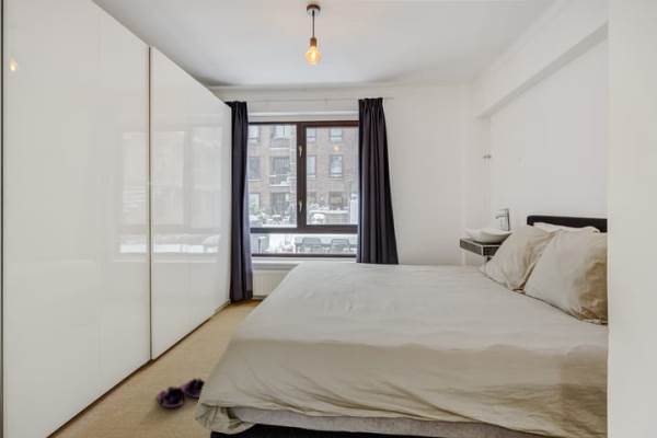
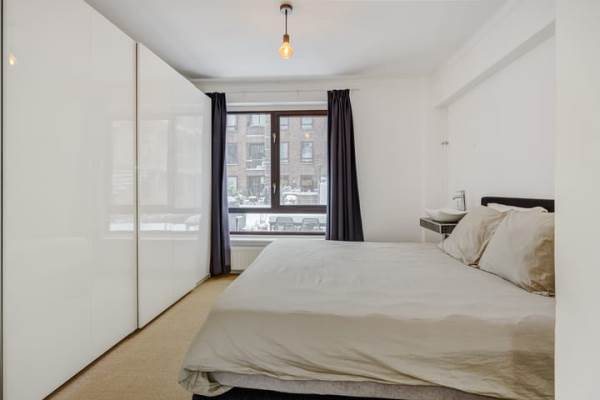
- slippers [157,377,206,408]
